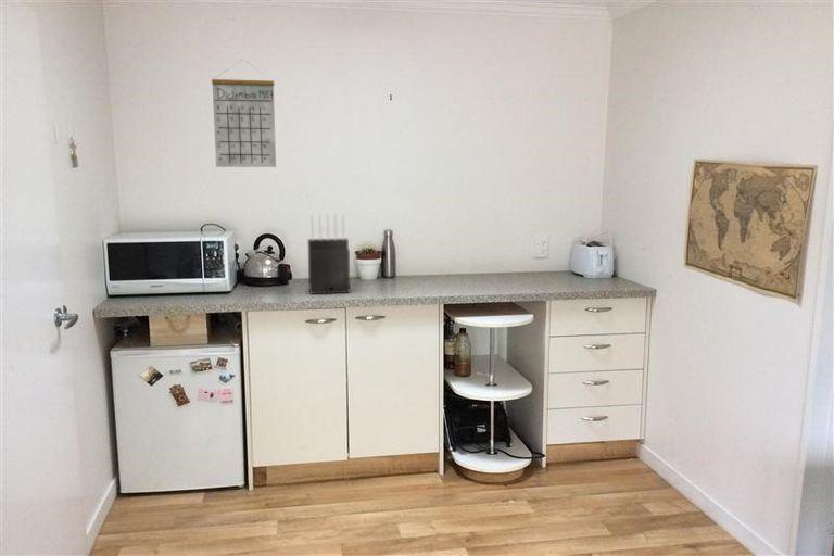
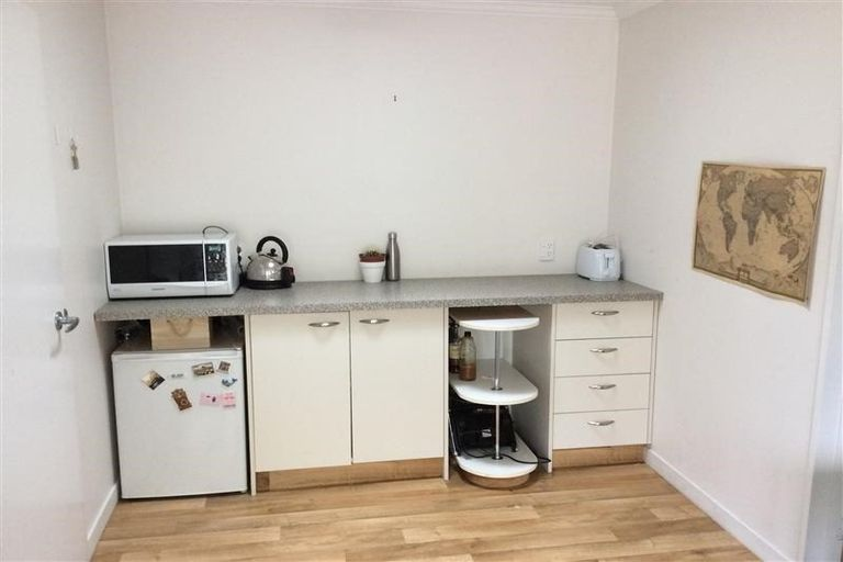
- calendar [211,59,277,168]
- knife block [307,212,351,295]
